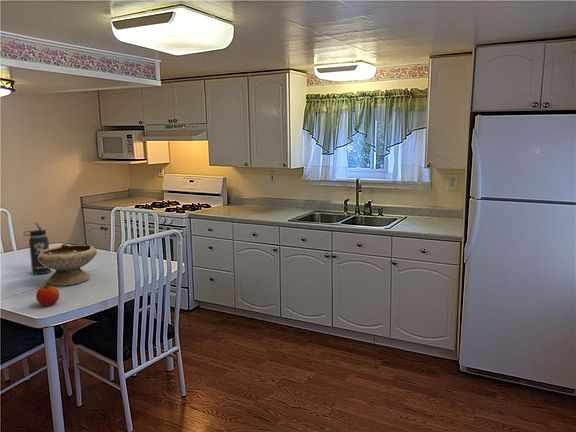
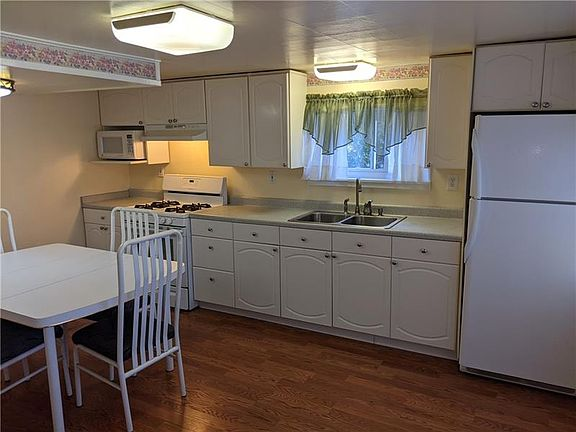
- bowl [38,243,98,287]
- thermos bottle [23,222,52,275]
- fruit [35,282,60,307]
